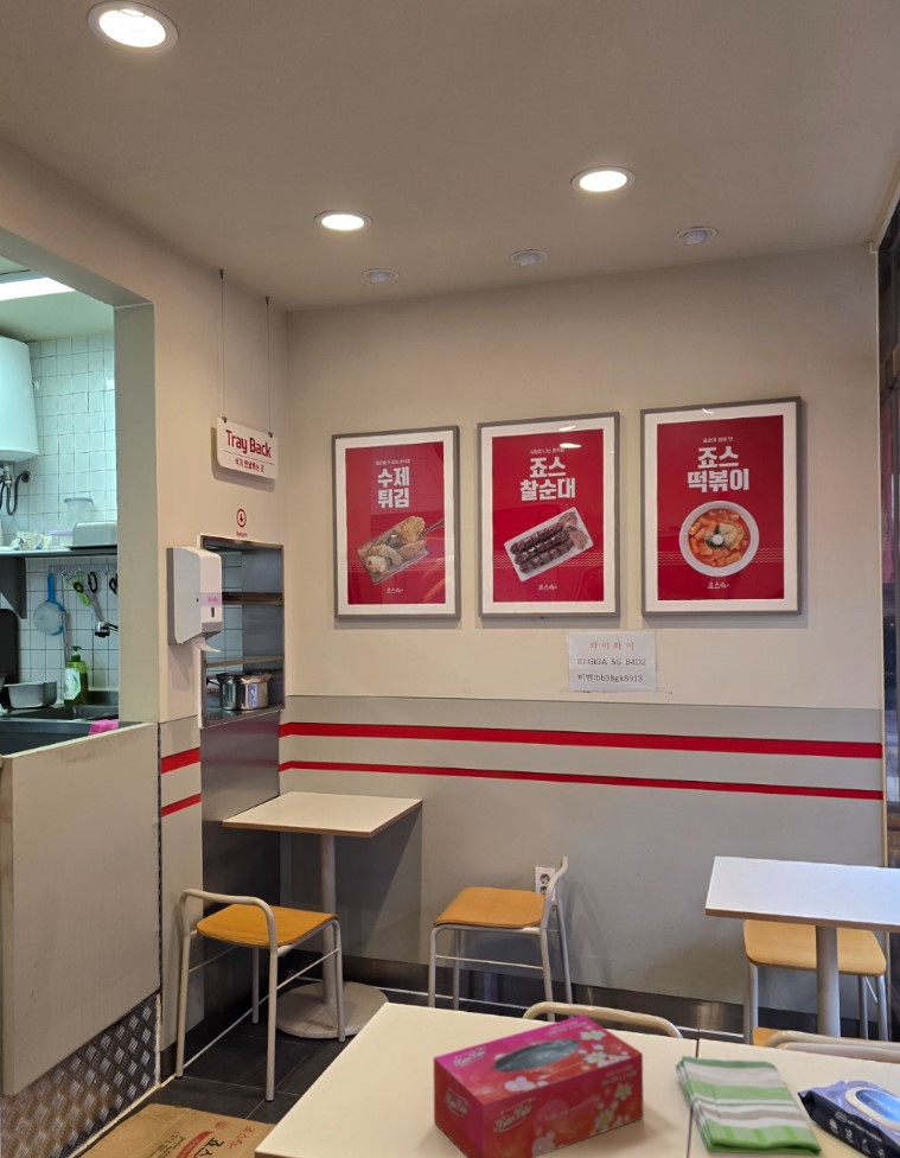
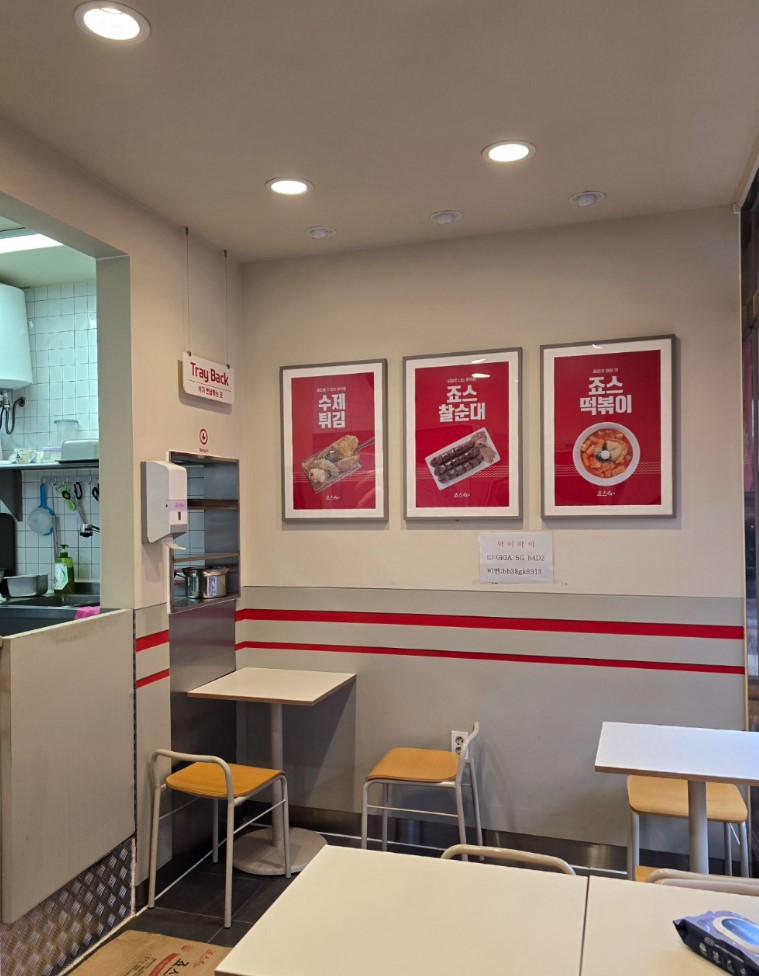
- tissue box [433,1014,645,1158]
- dish towel [675,1054,823,1158]
